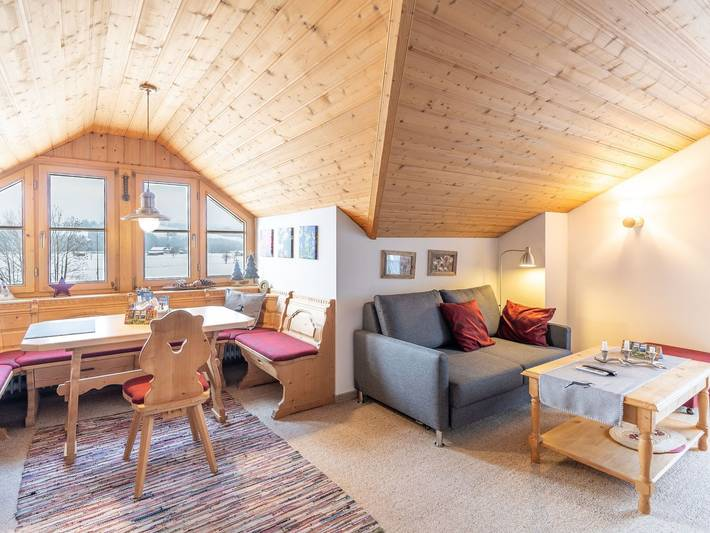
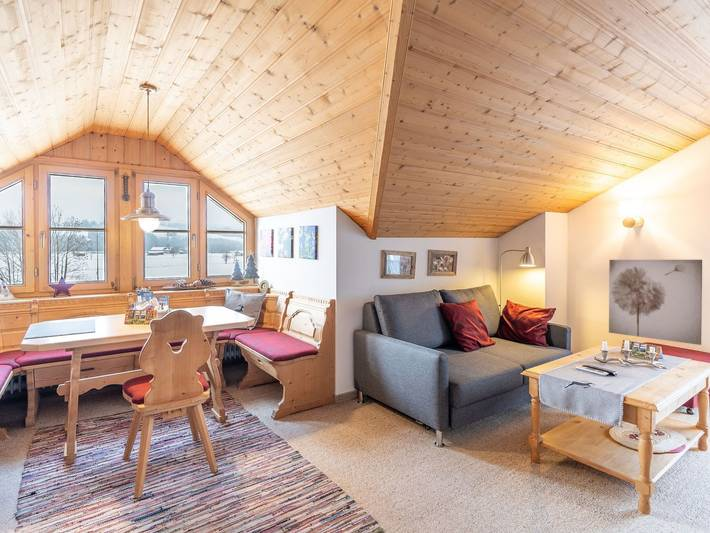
+ wall art [608,259,703,346]
